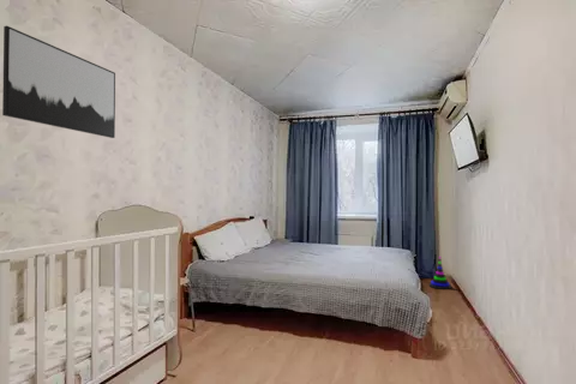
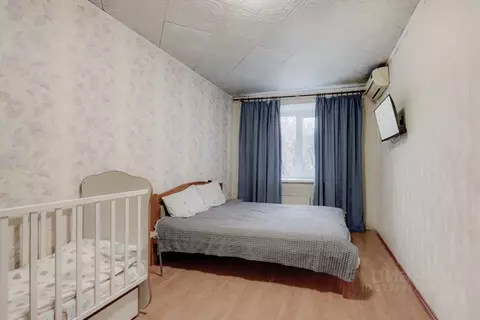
- stacking toy [428,256,452,290]
- wall art [1,25,116,139]
